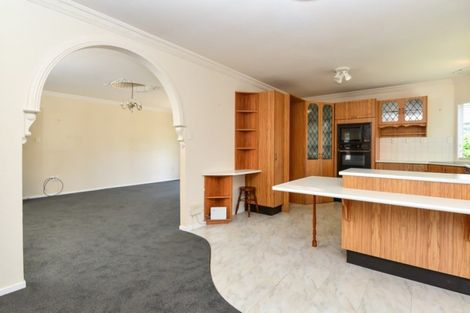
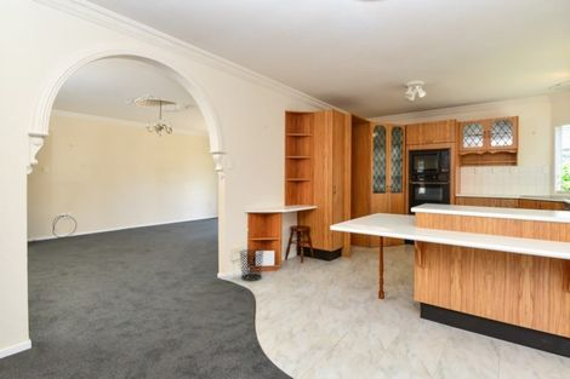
+ waste bin [238,248,266,282]
